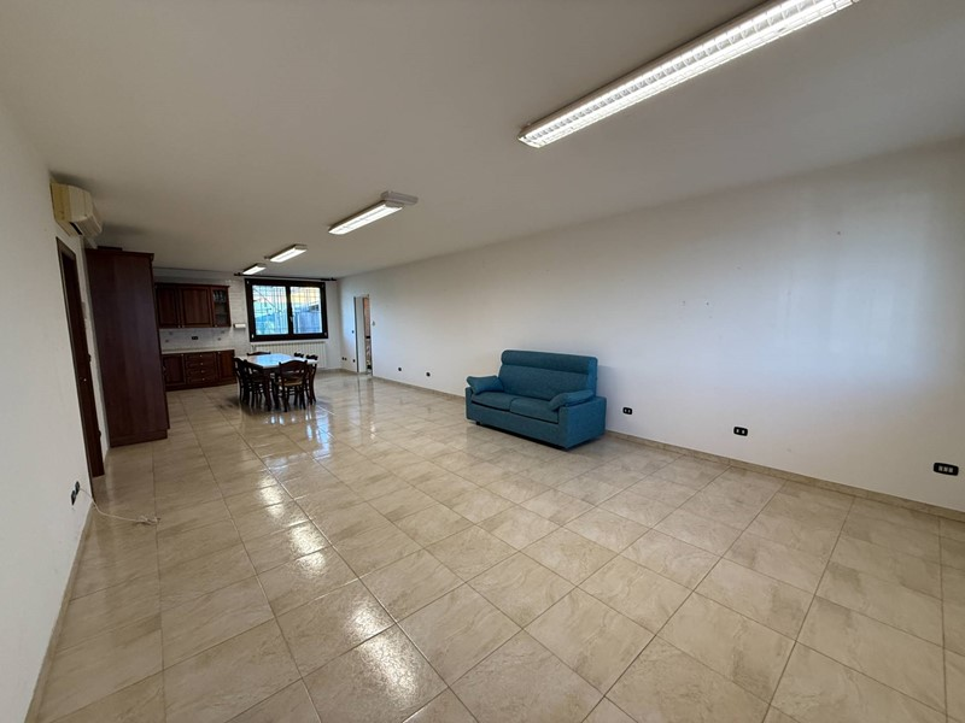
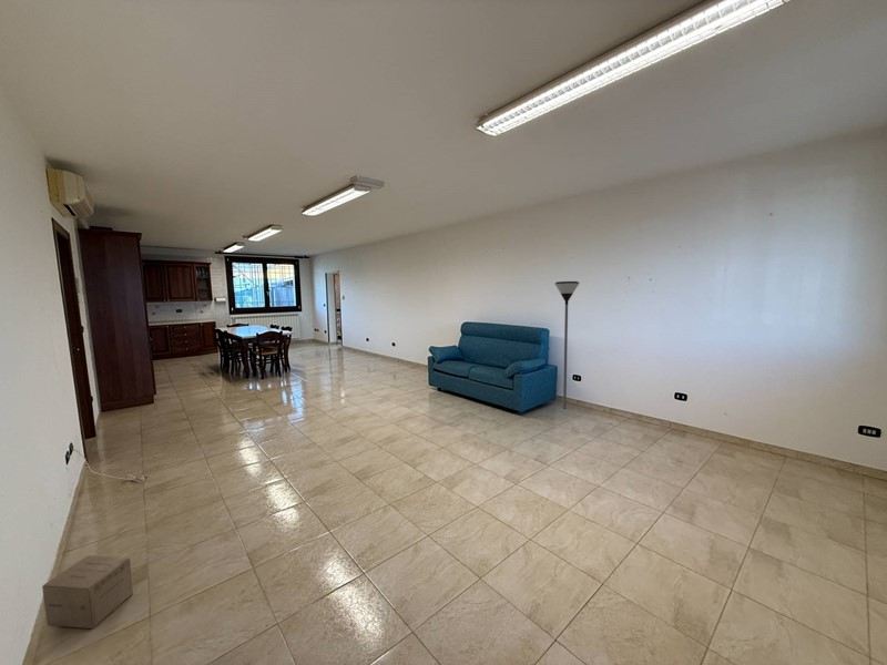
+ cardboard box [41,554,134,630]
+ floor lamp [554,280,581,410]
